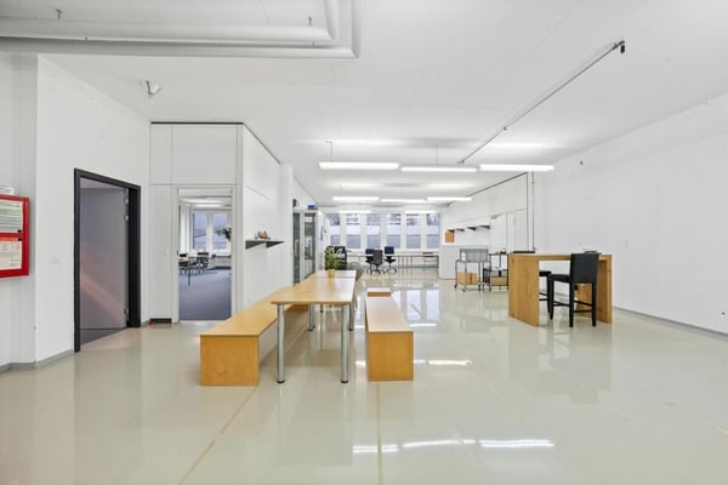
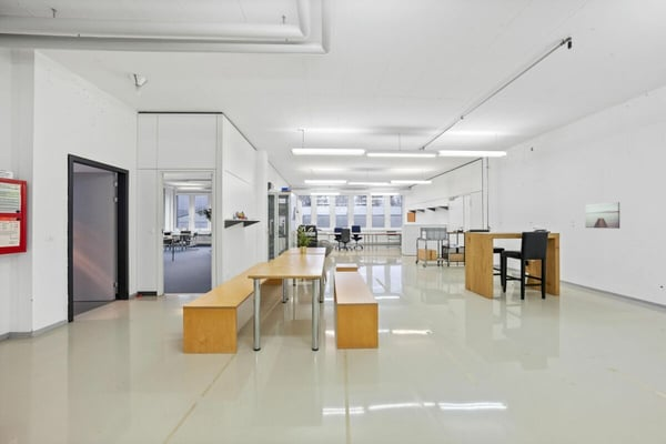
+ wall art [584,201,620,230]
